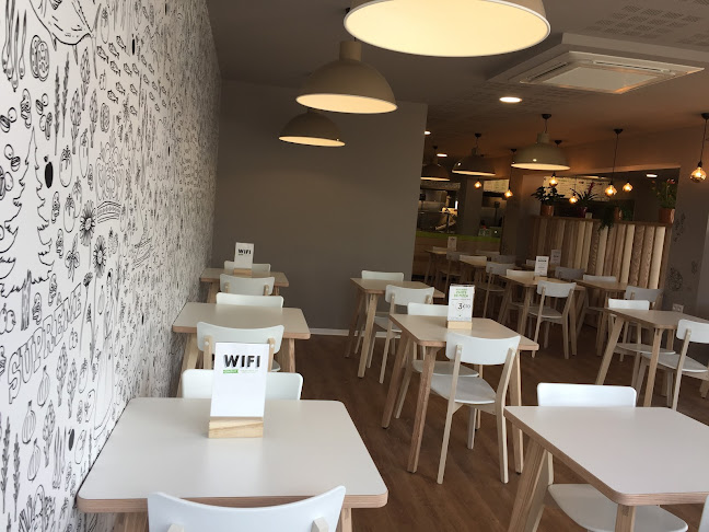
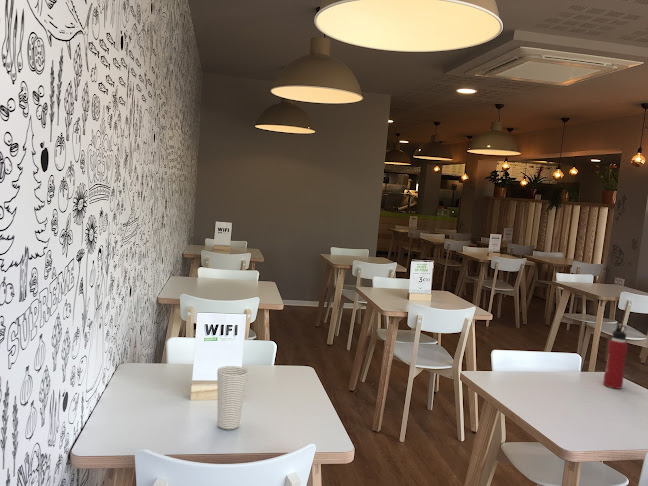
+ water bottle [602,322,629,390]
+ cup [216,365,249,430]
